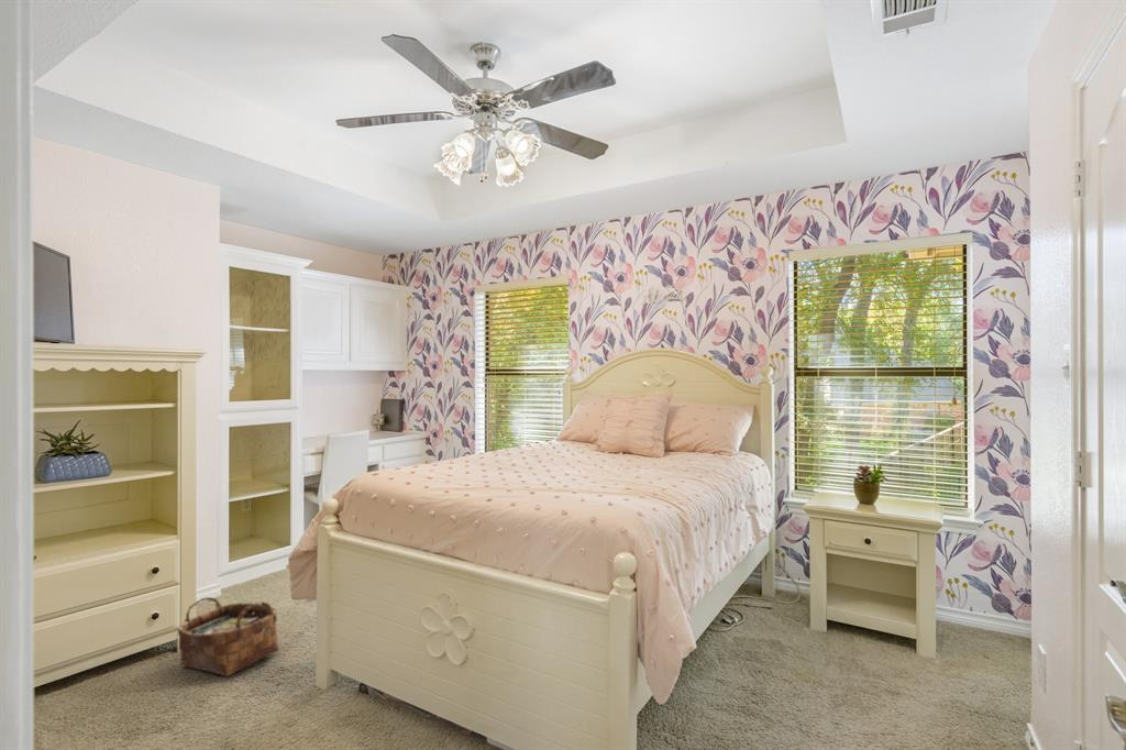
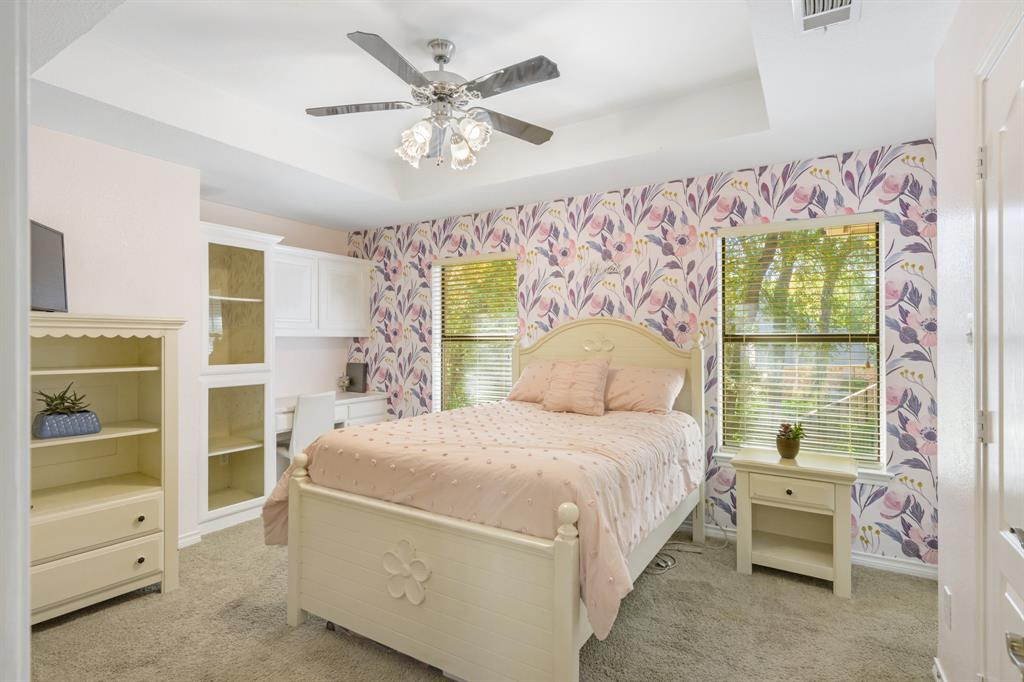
- woven basket [177,596,279,677]
